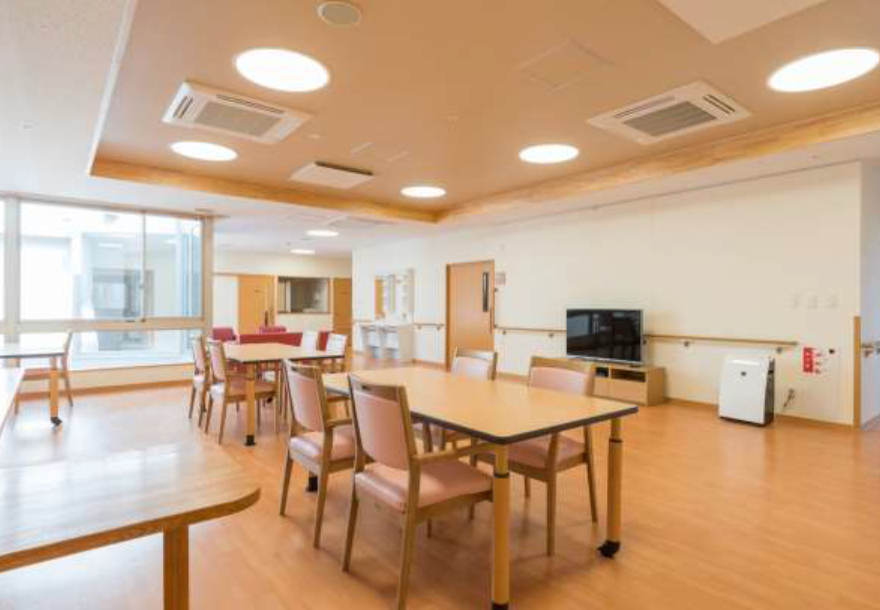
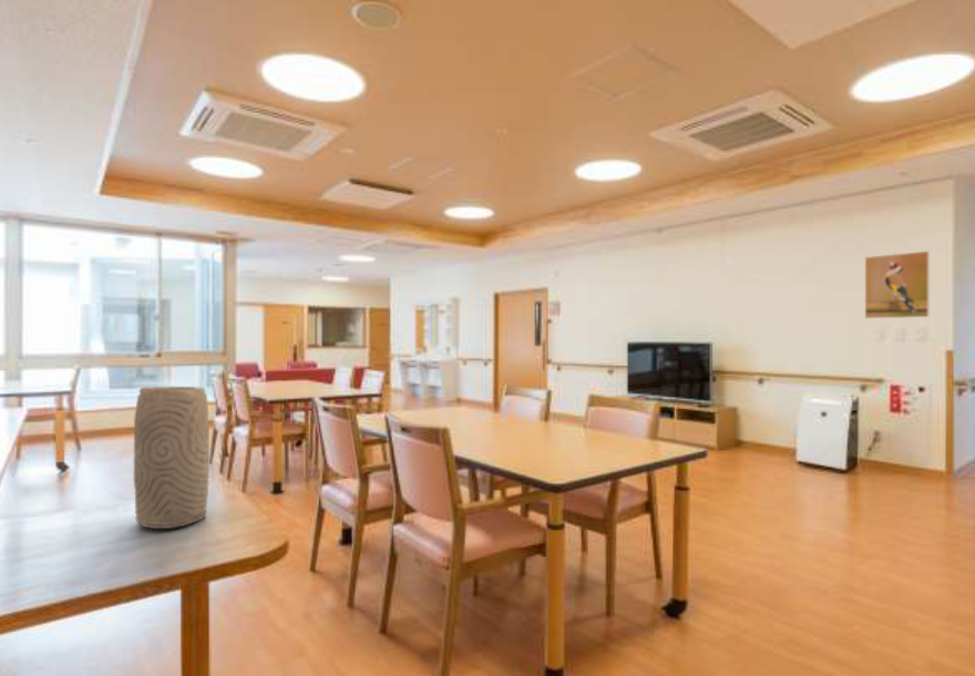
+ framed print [864,250,931,319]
+ vase [133,386,211,530]
